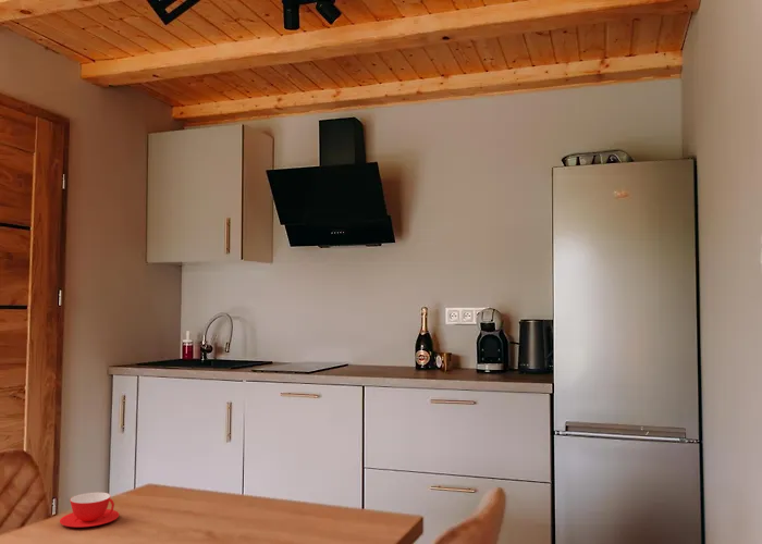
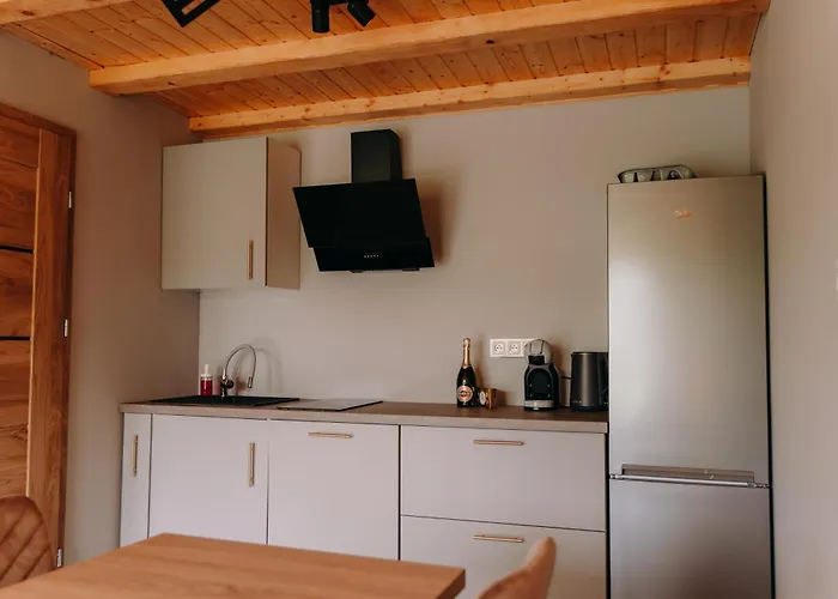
- teacup [59,491,120,529]
